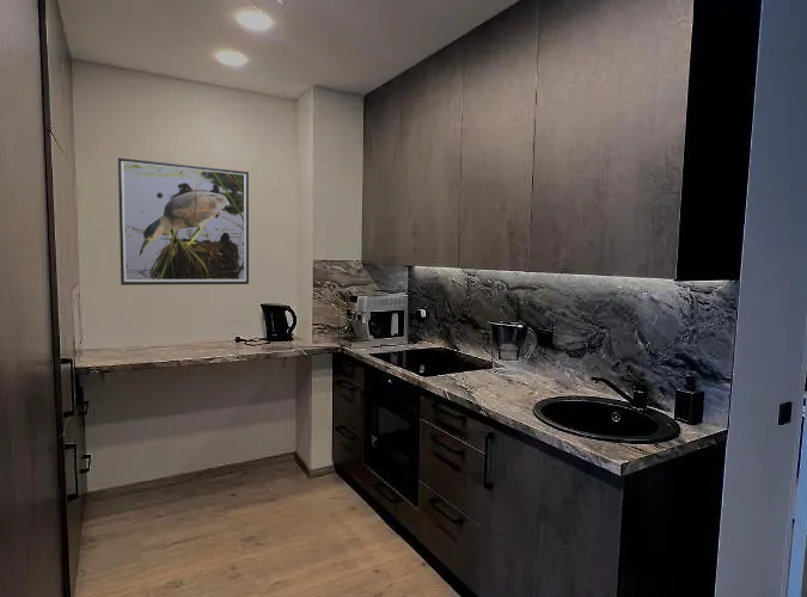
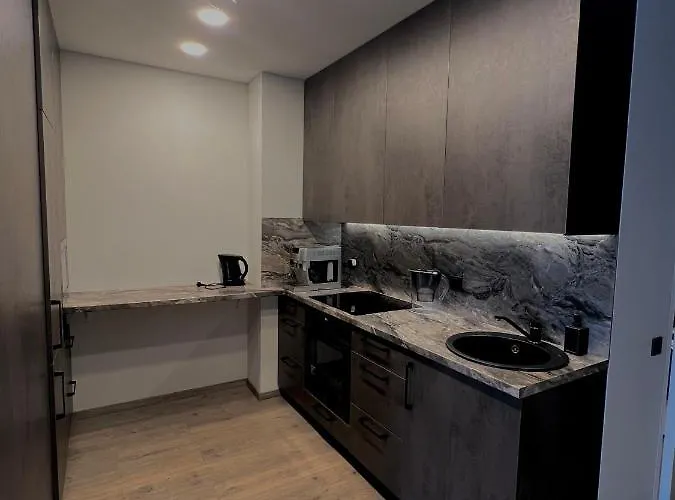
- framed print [117,156,250,287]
